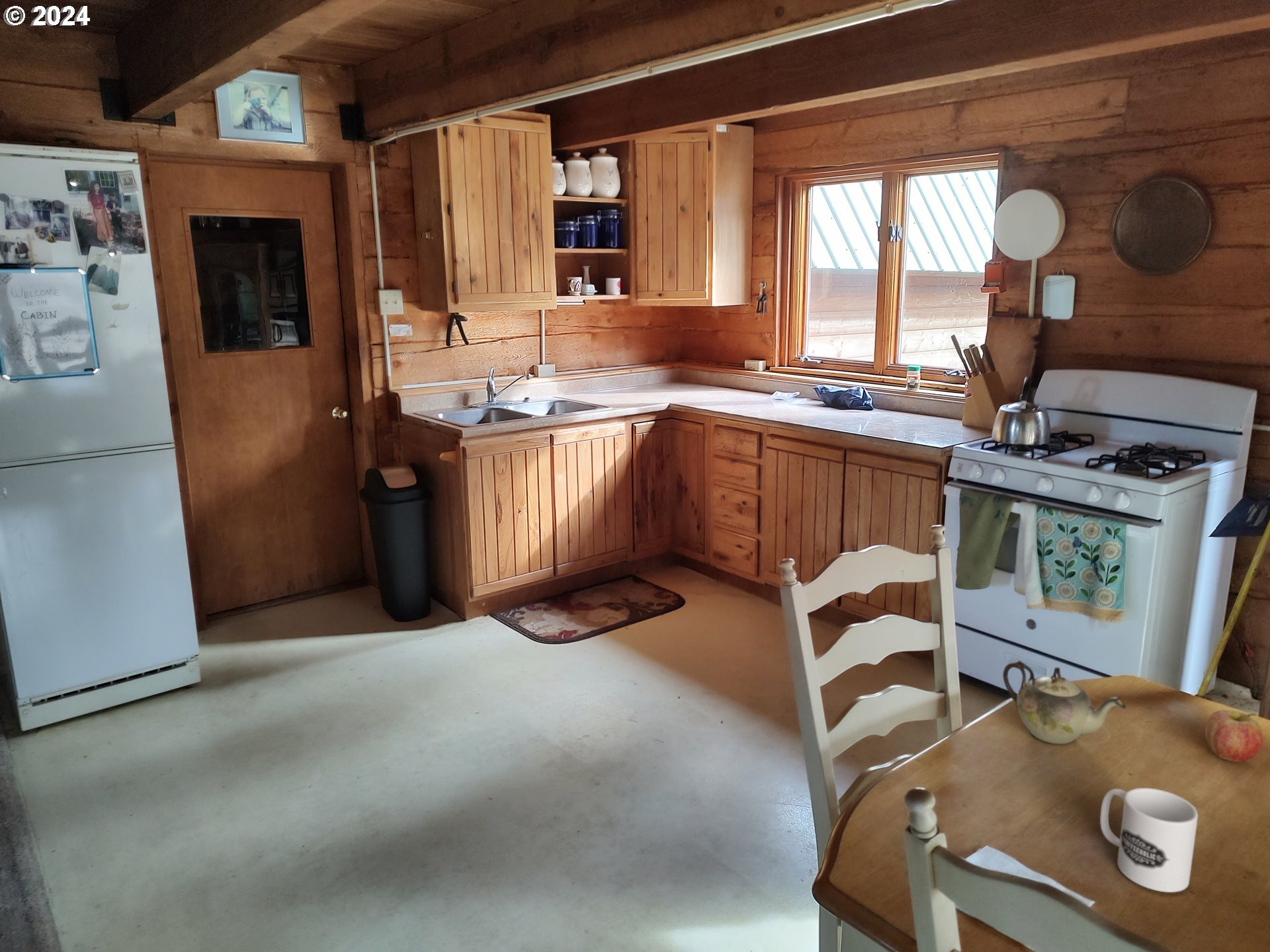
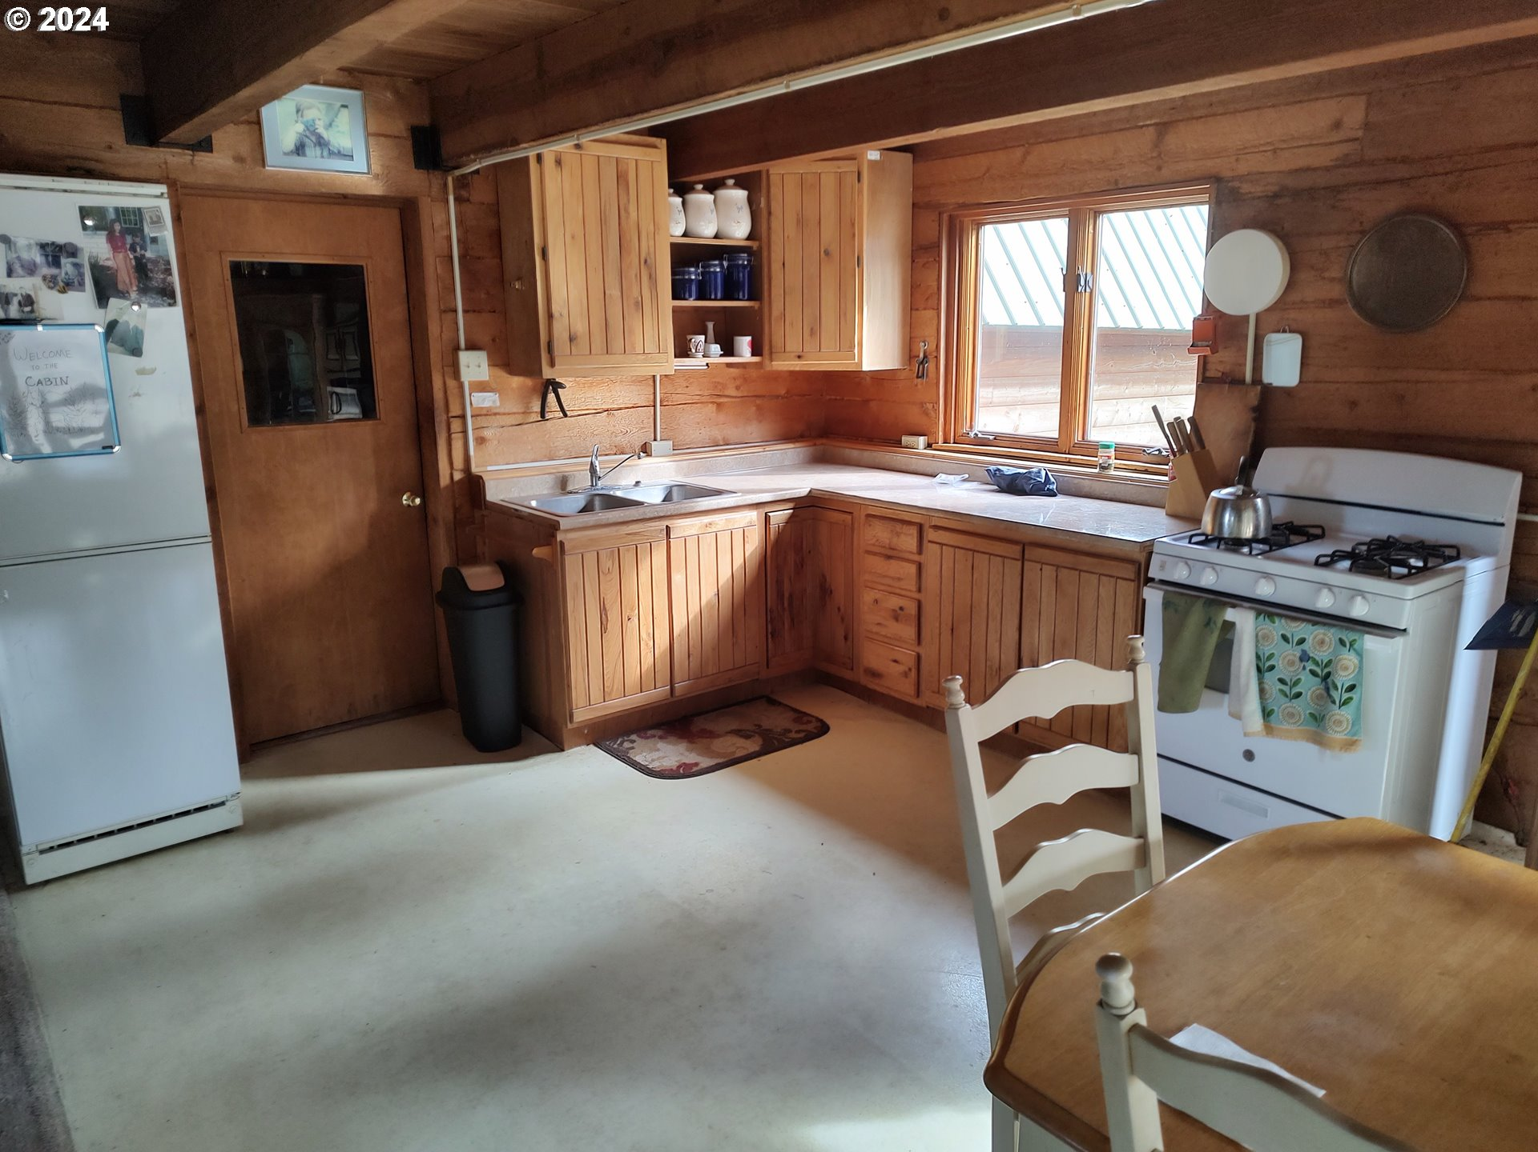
- teapot [1002,660,1126,744]
- fruit [1205,709,1264,763]
- mug [1099,787,1199,893]
